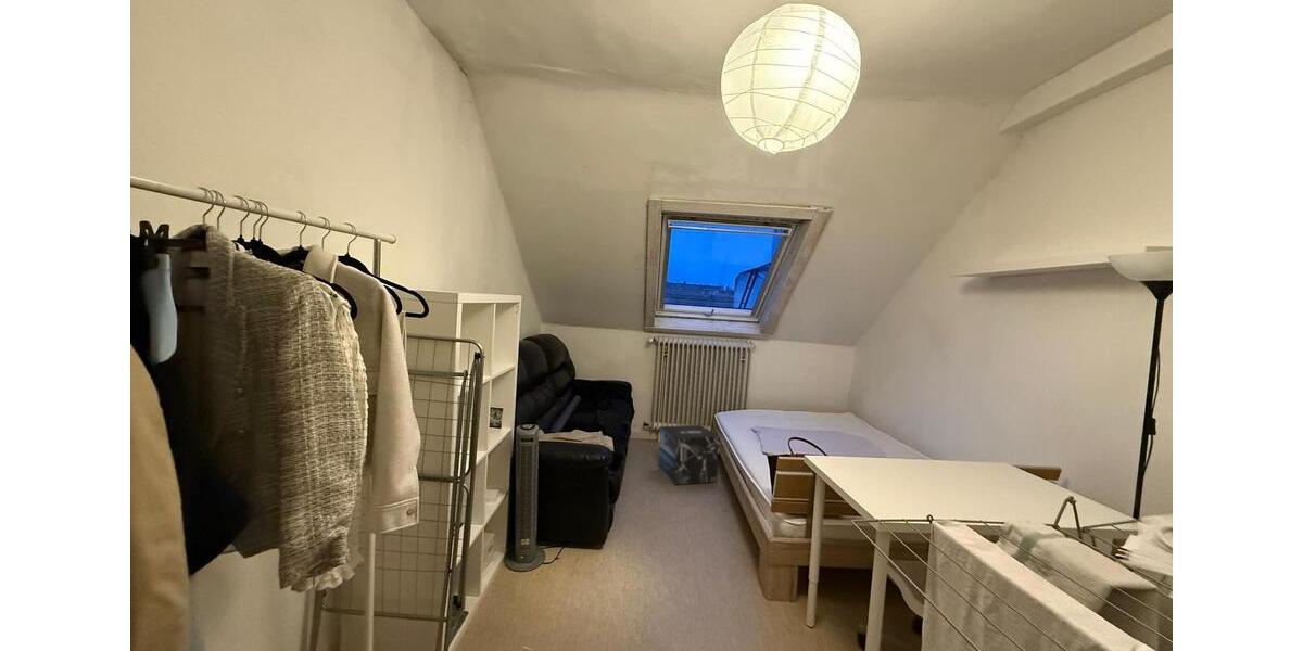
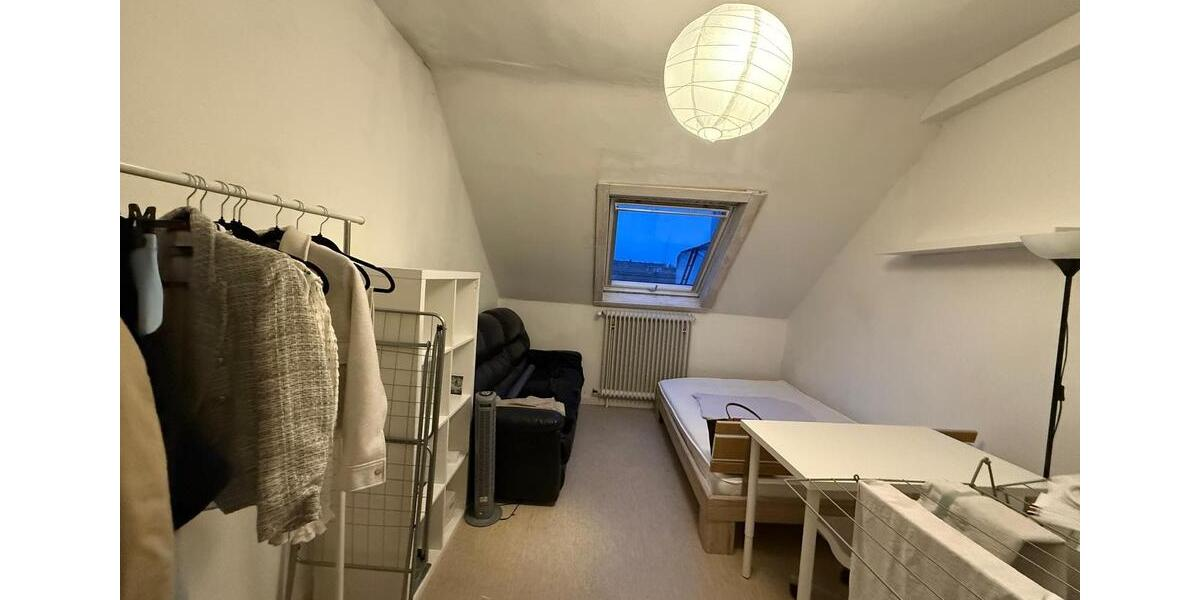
- cardboard box [657,424,721,486]
